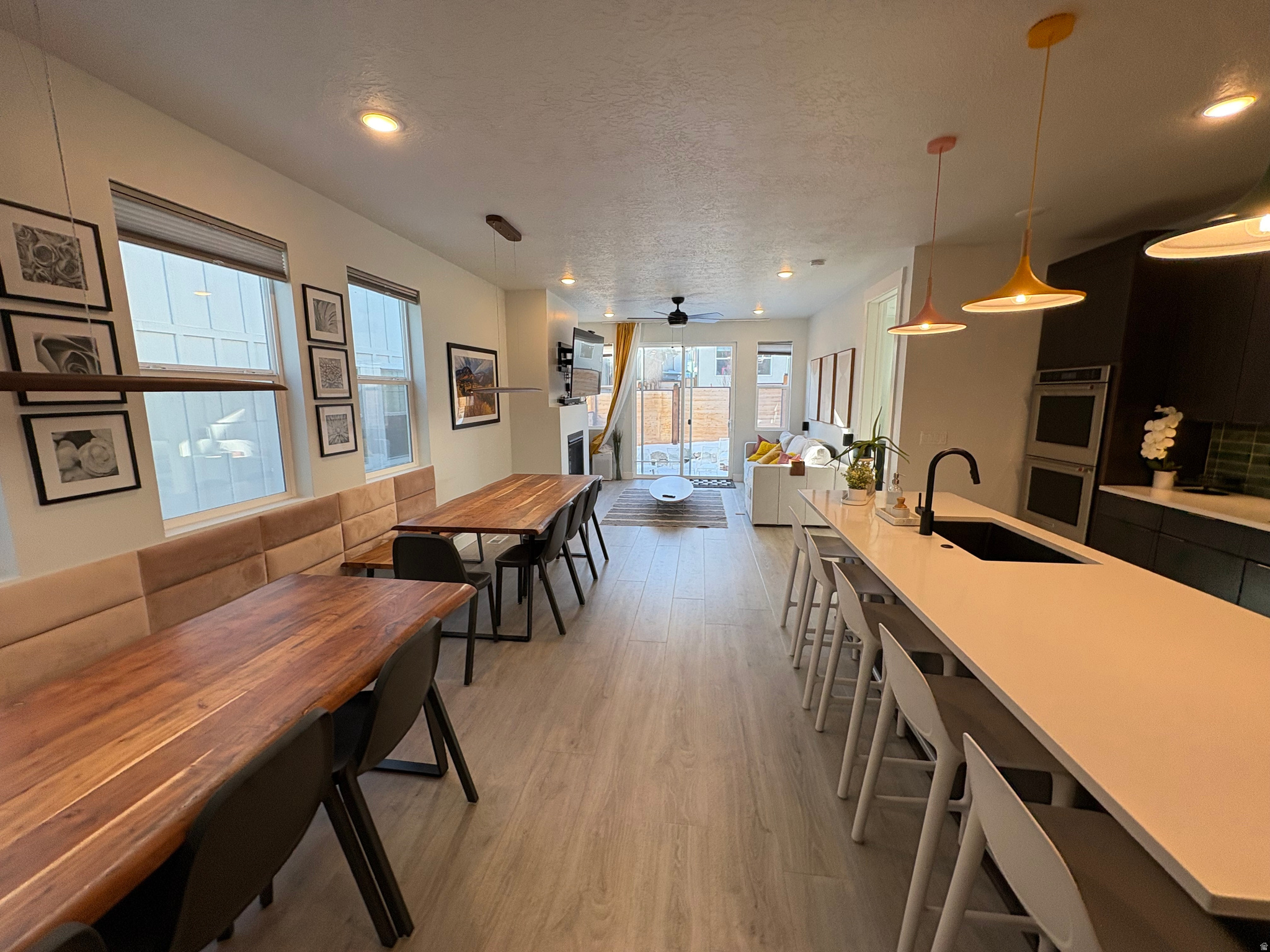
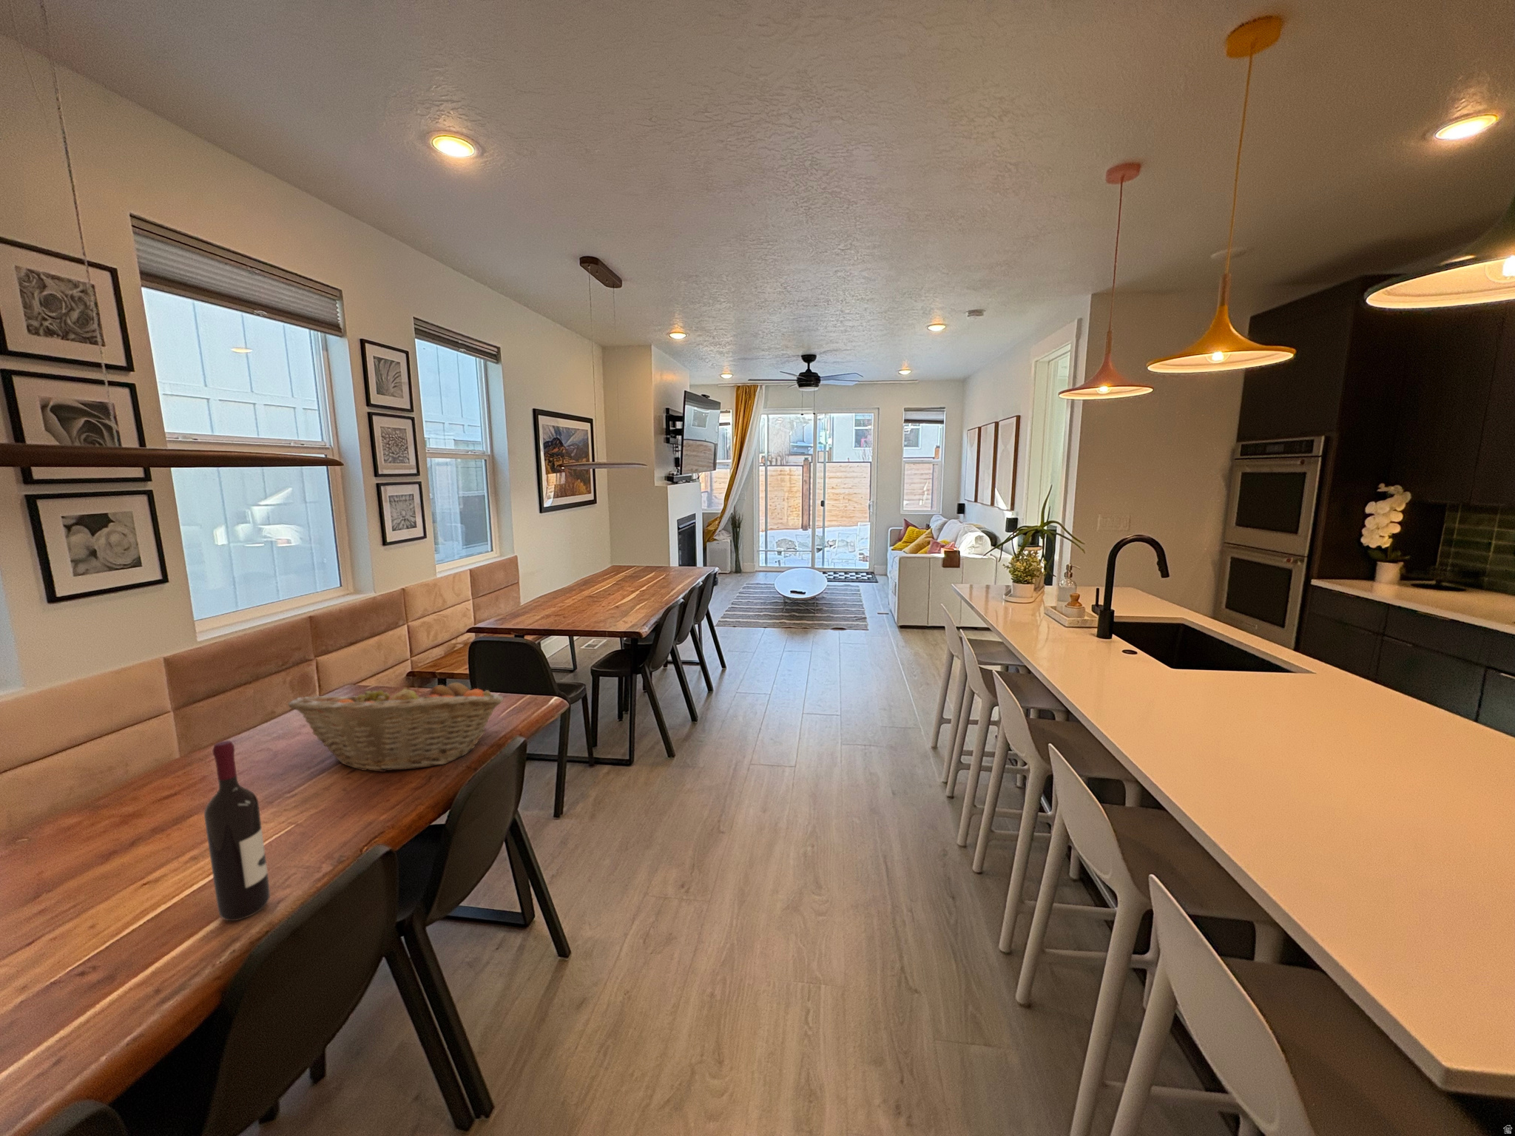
+ fruit basket [287,678,503,773]
+ wine bottle [204,740,271,921]
